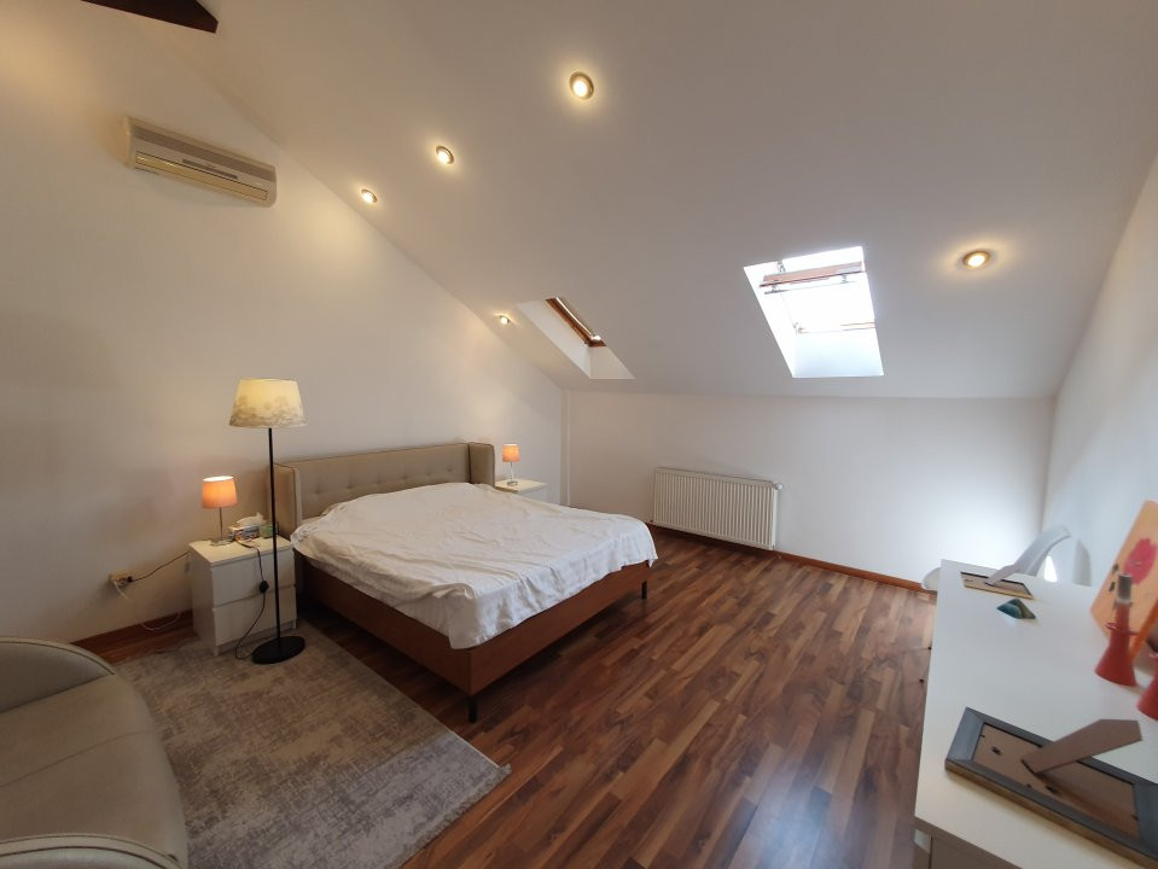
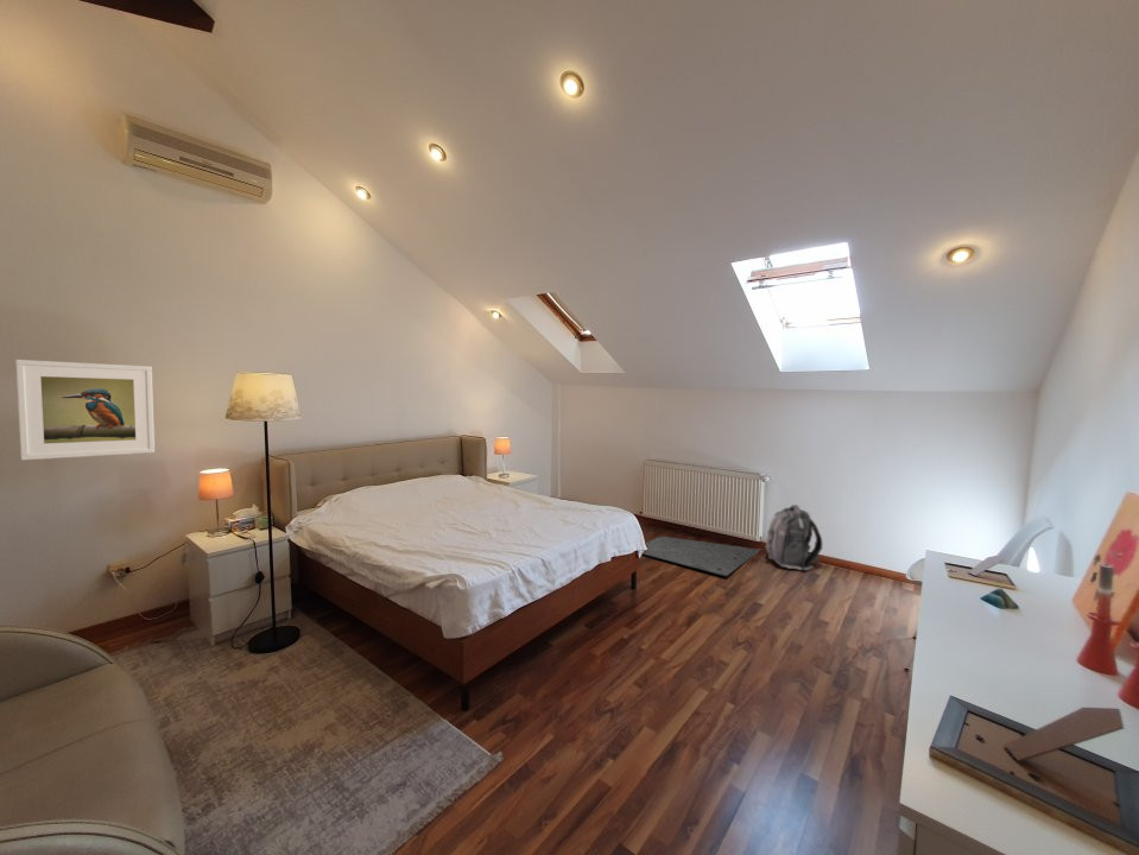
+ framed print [14,359,156,461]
+ door mat [643,536,761,577]
+ backpack [765,504,823,571]
